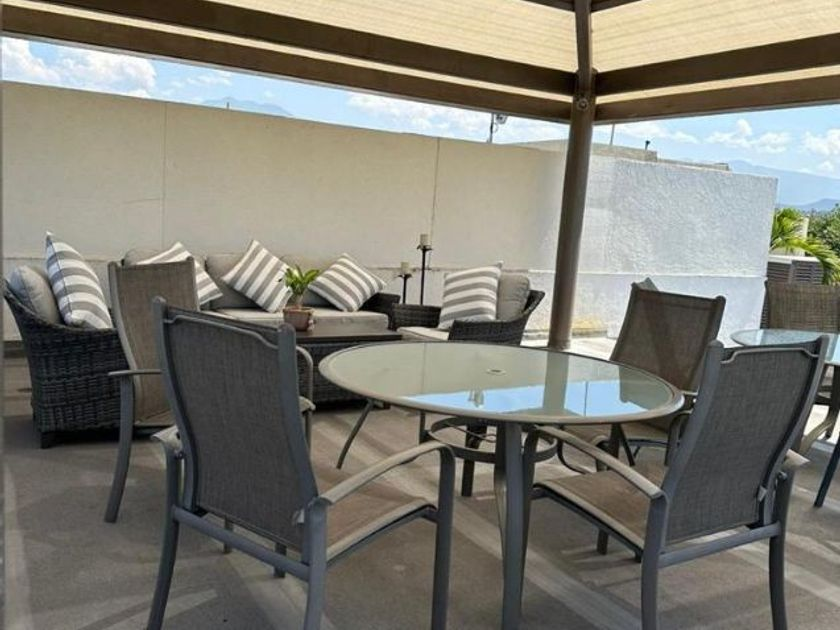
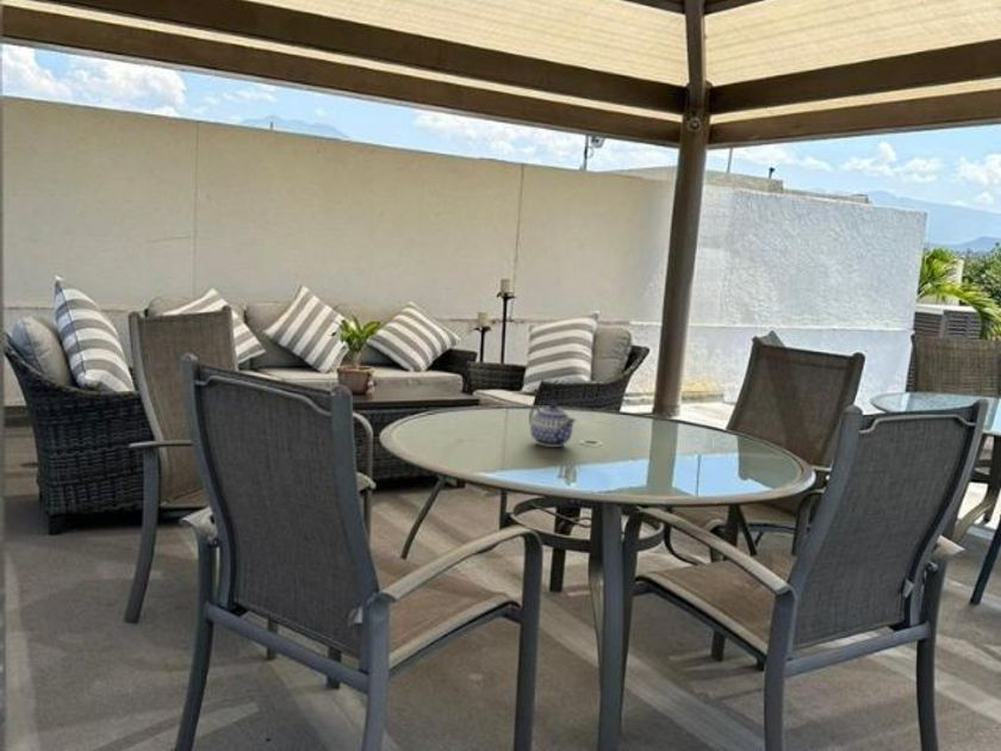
+ teapot [528,402,578,448]
